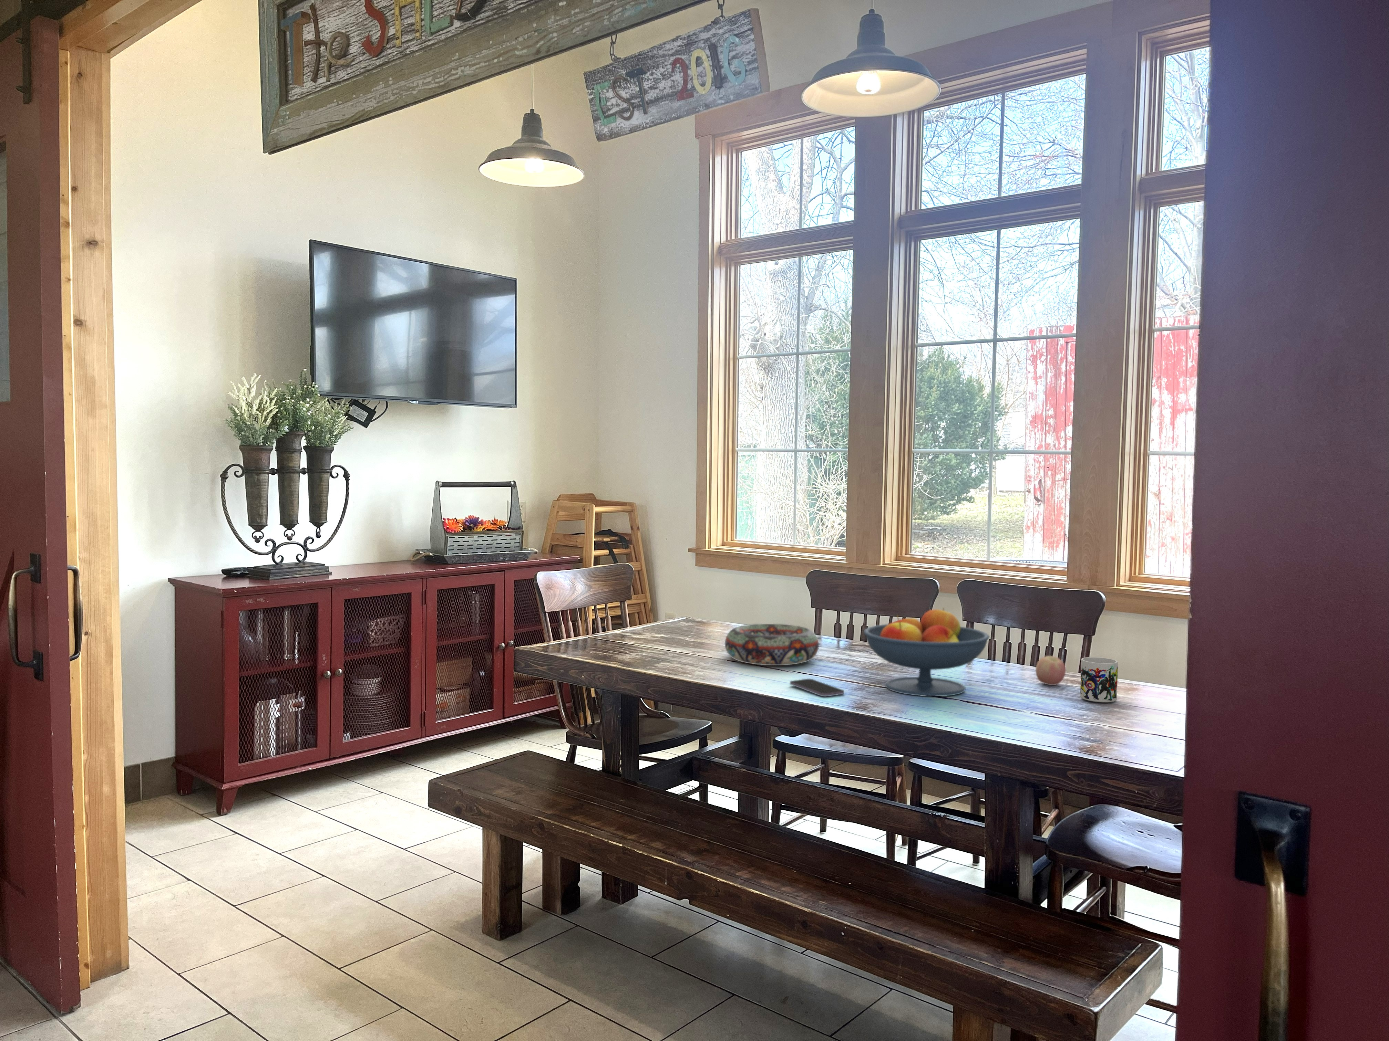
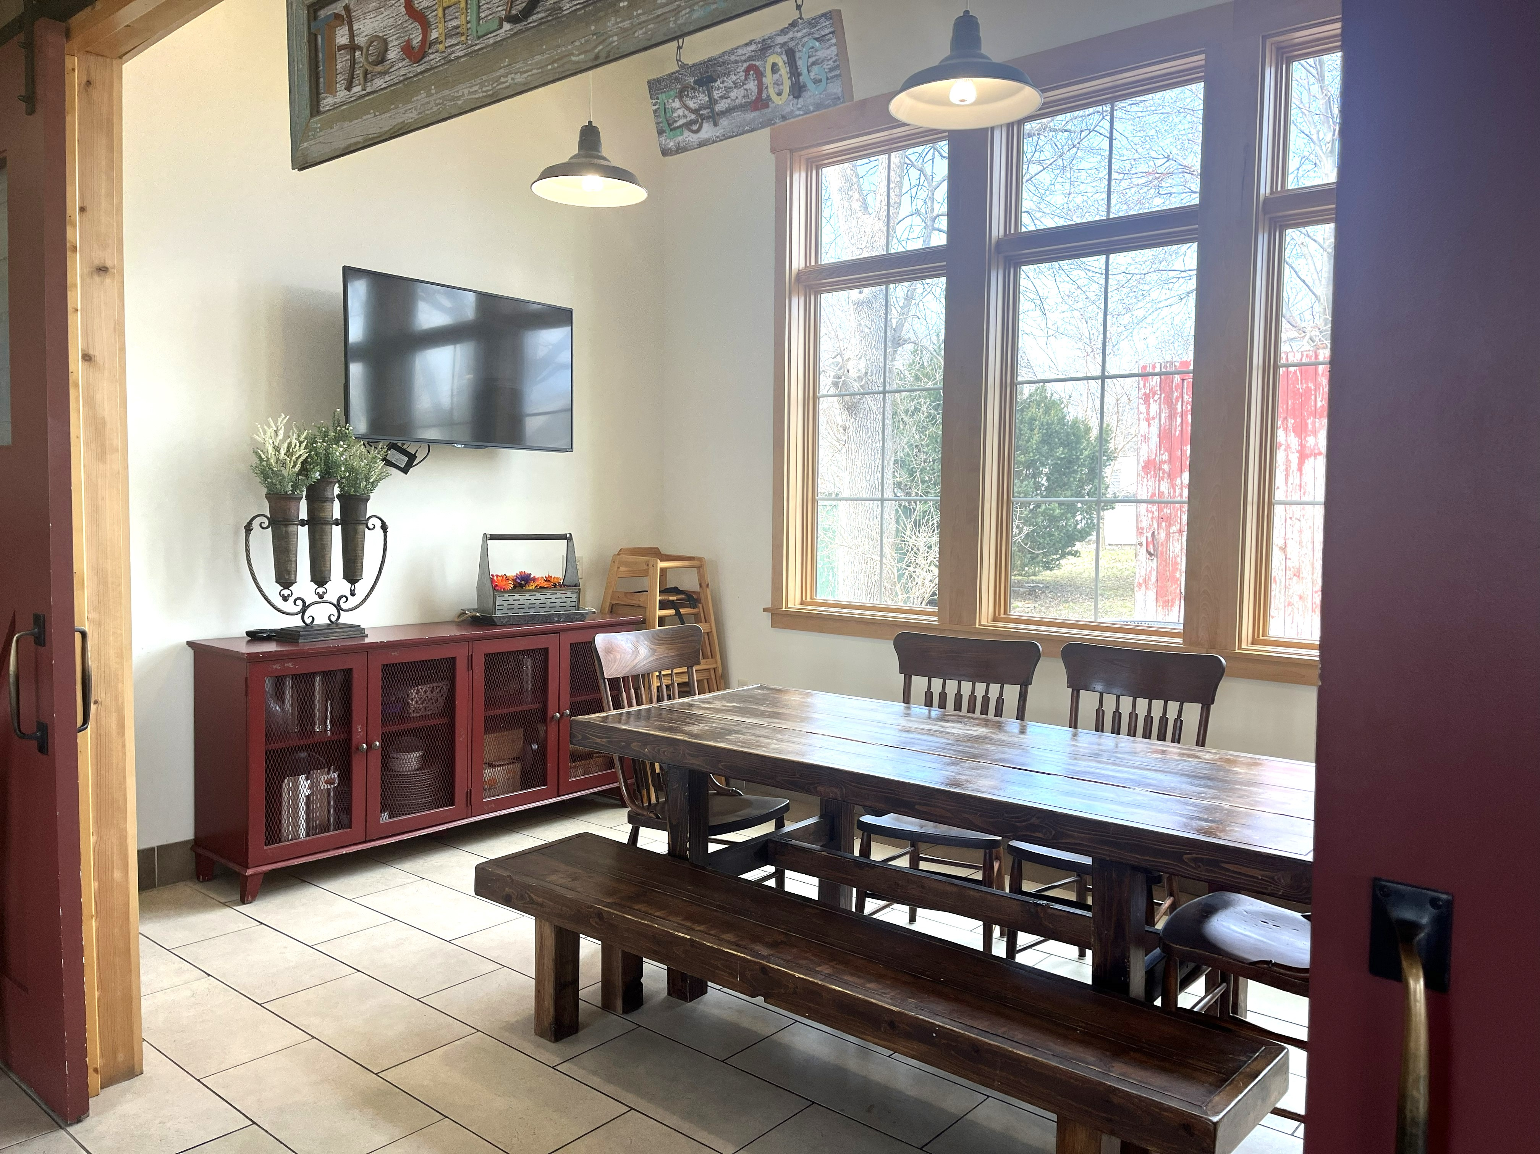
- smartphone [790,678,844,697]
- fruit bowl [864,608,990,697]
- decorative bowl [724,623,819,666]
- apple [1036,656,1066,686]
- mug [1079,657,1118,703]
